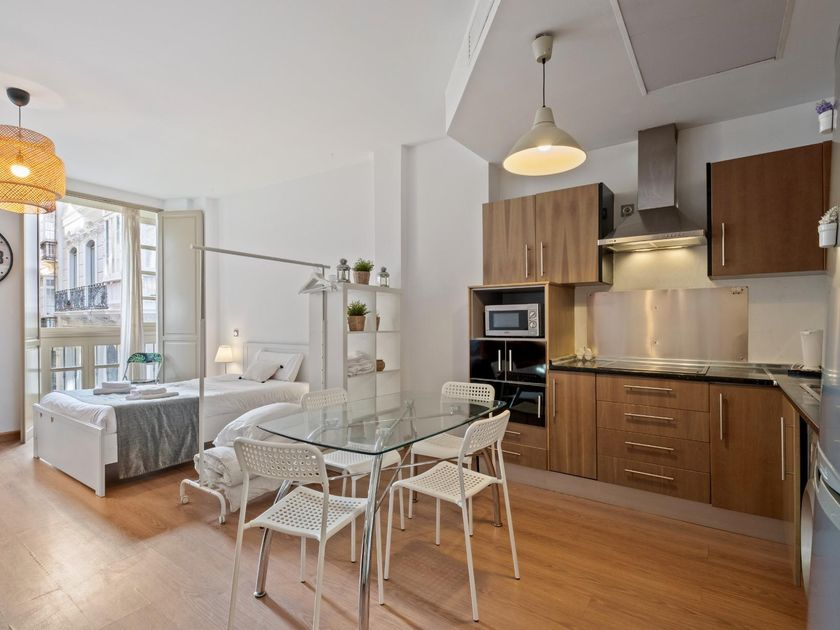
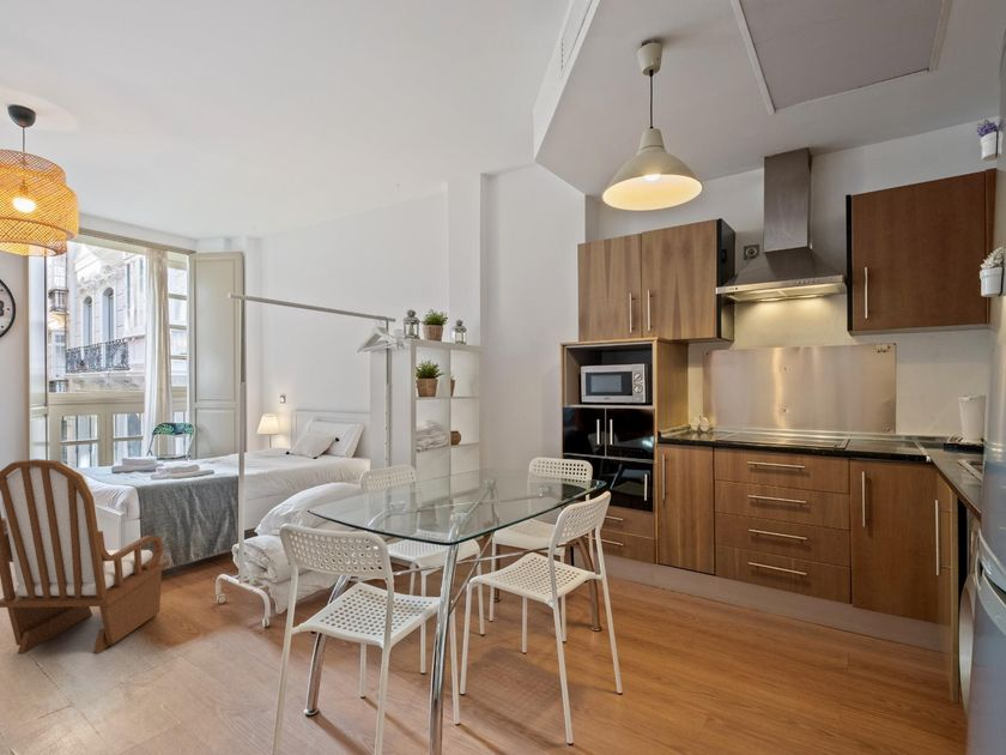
+ armchair [0,458,171,656]
